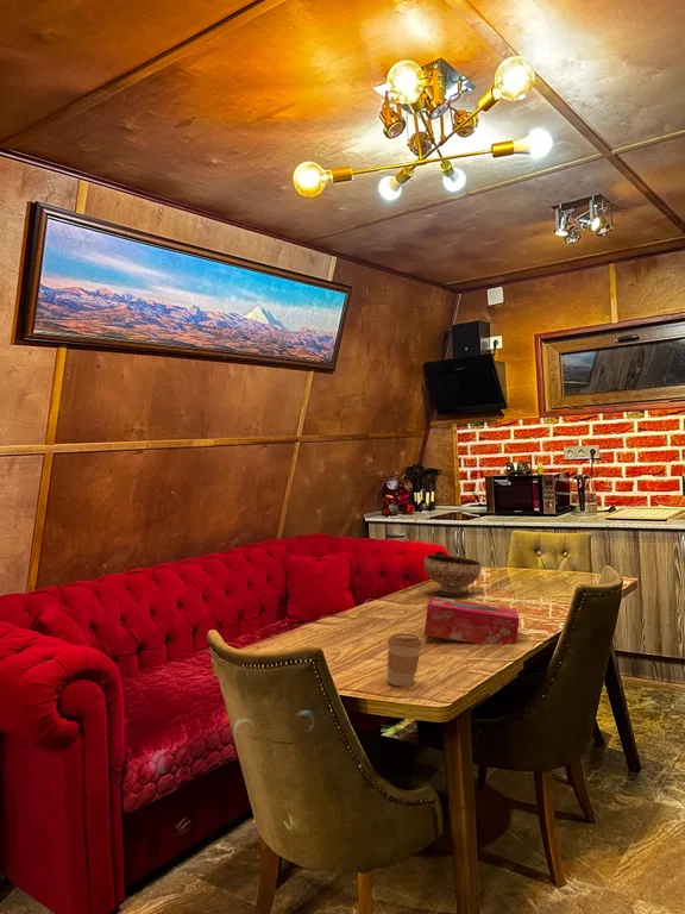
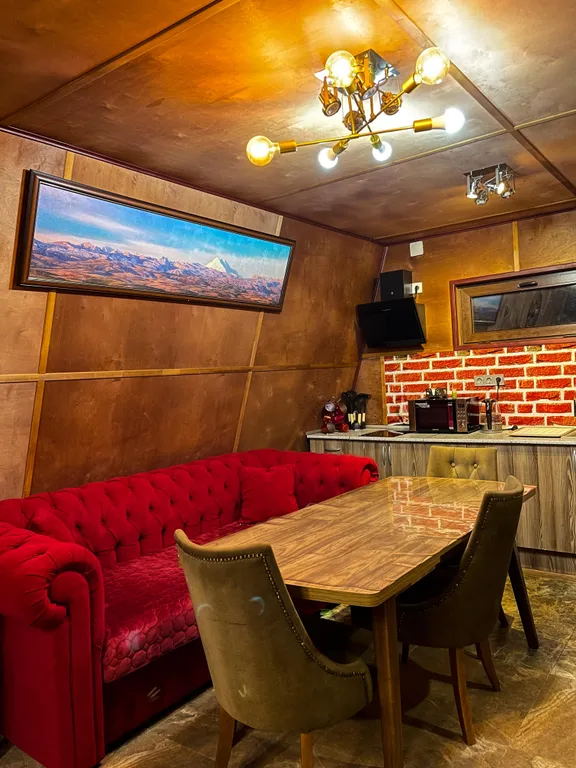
- coffee cup [387,633,423,688]
- bowl [423,553,483,597]
- tissue box [423,595,521,645]
